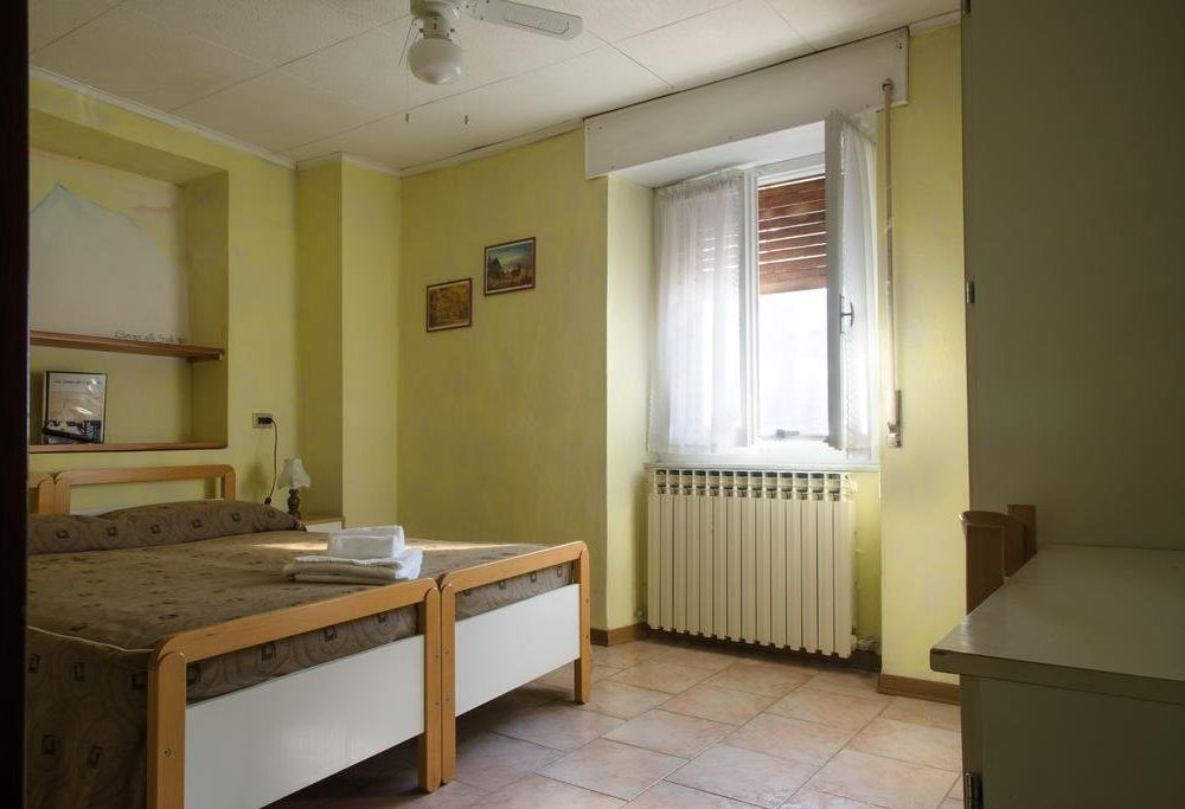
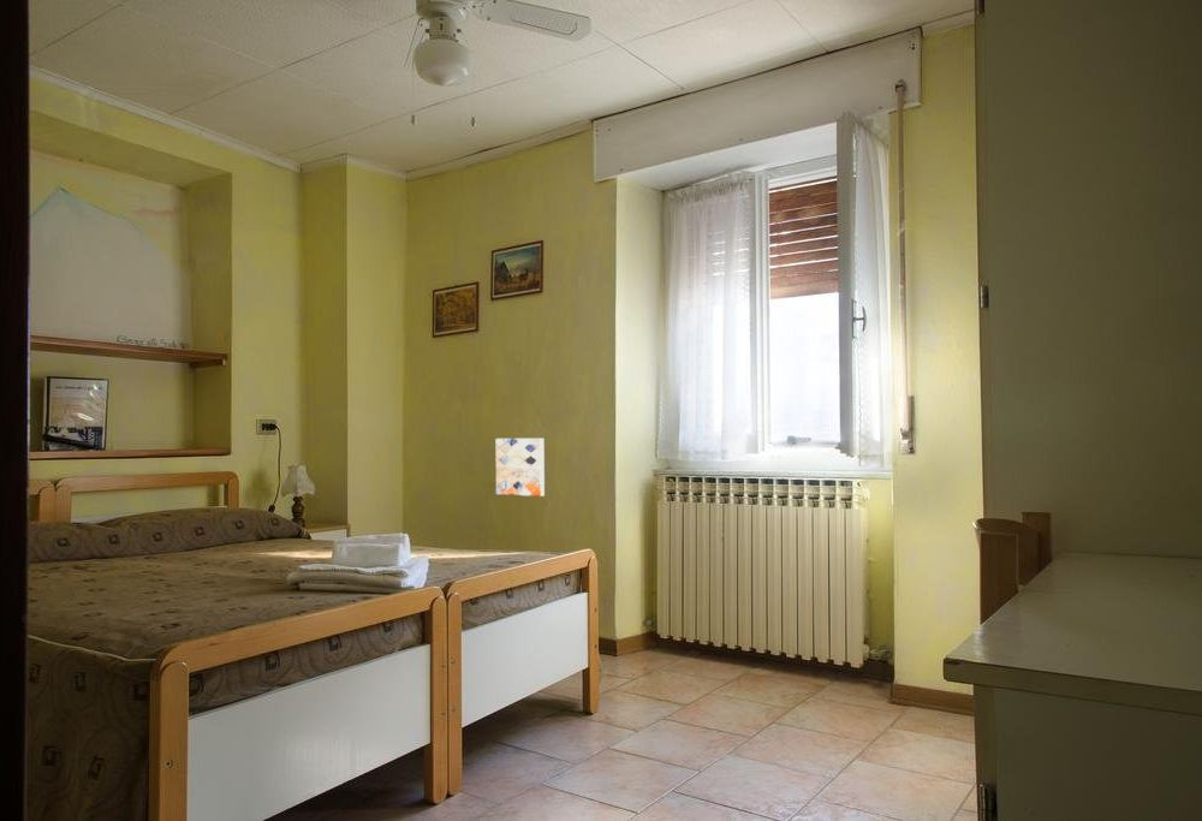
+ wall art [495,438,546,498]
